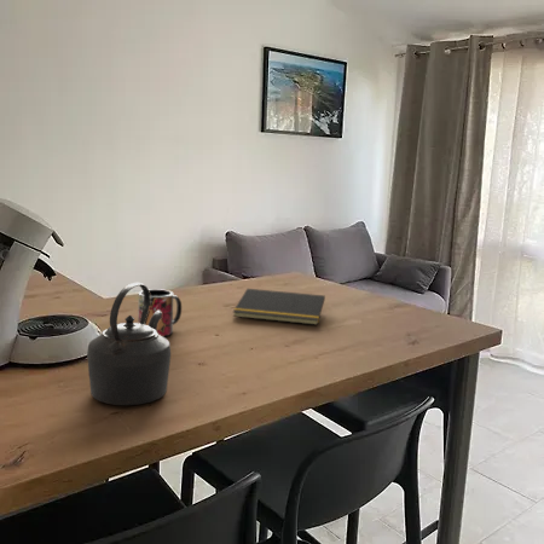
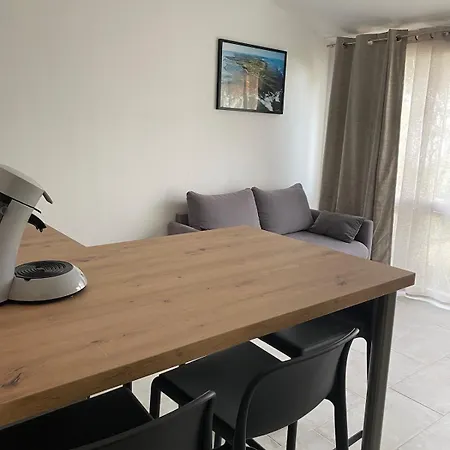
- notepad [232,288,326,326]
- kettle [86,282,172,406]
- mug [137,288,183,337]
